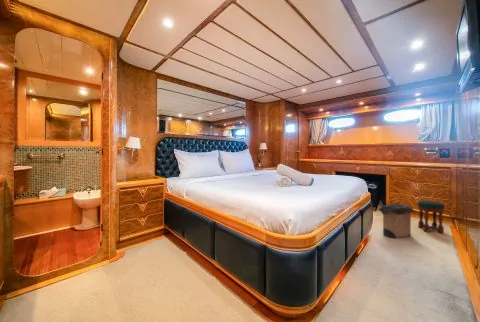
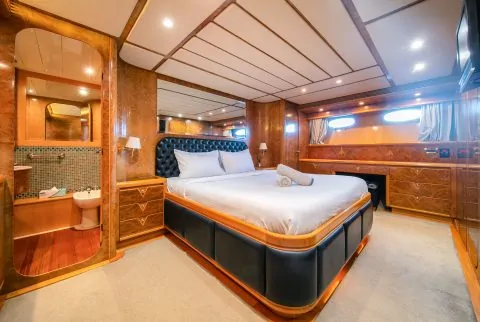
- stool [417,199,446,234]
- laundry hamper [378,197,417,239]
